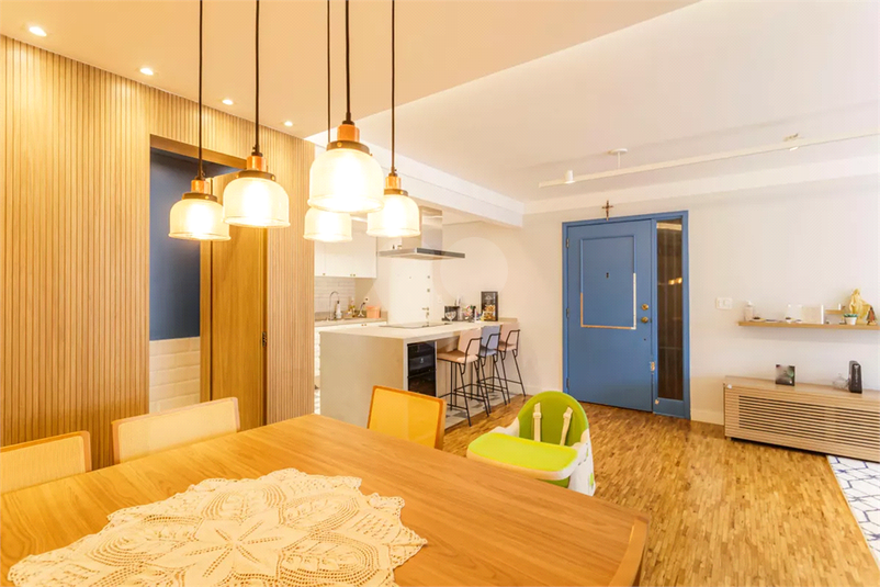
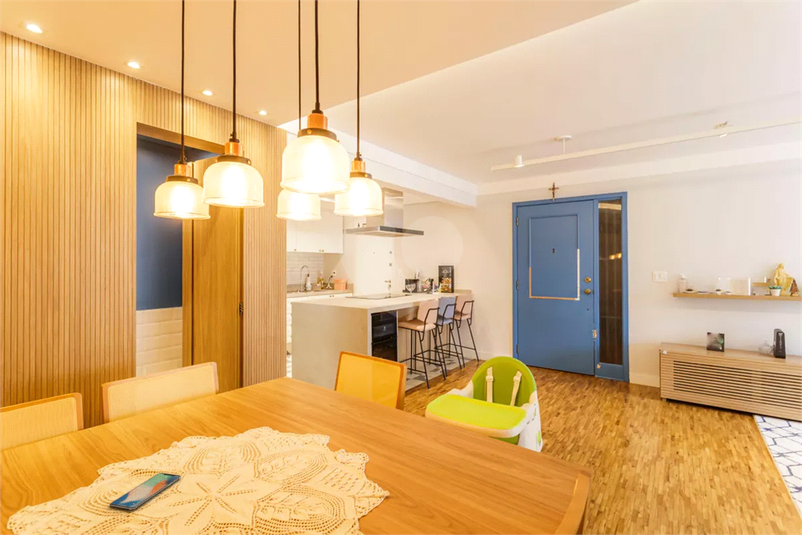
+ smartphone [109,472,182,511]
